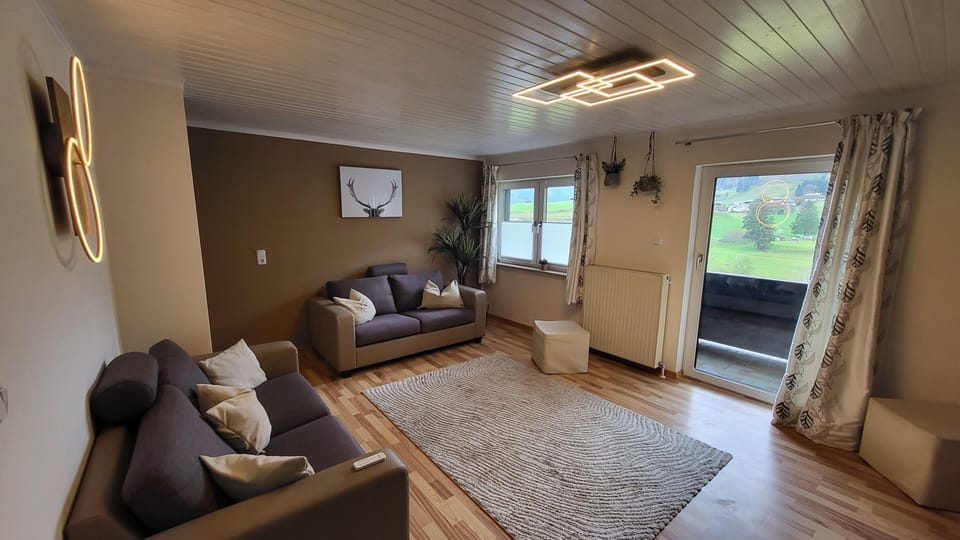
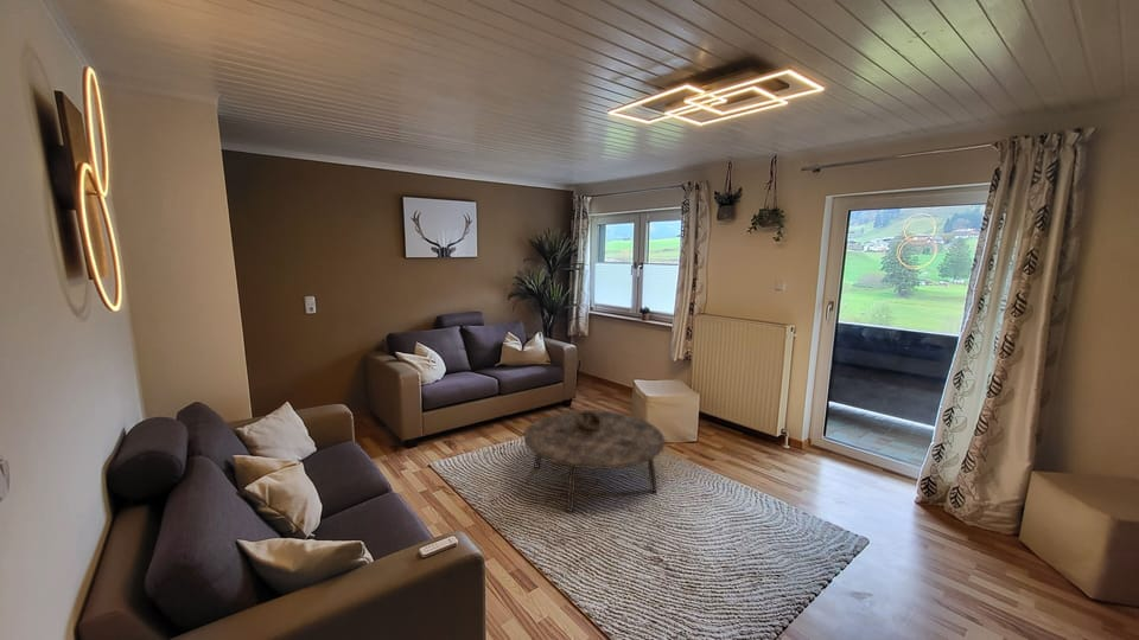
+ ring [574,409,603,434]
+ coffee table [523,409,666,513]
